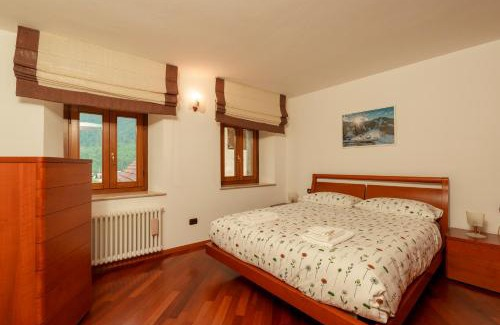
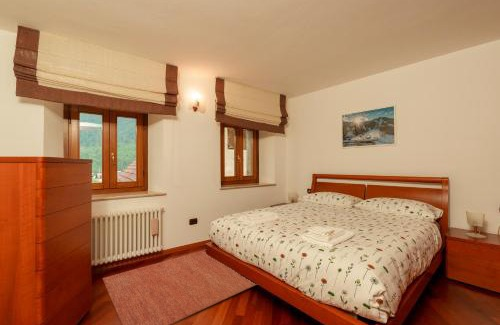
+ rug [102,249,258,325]
